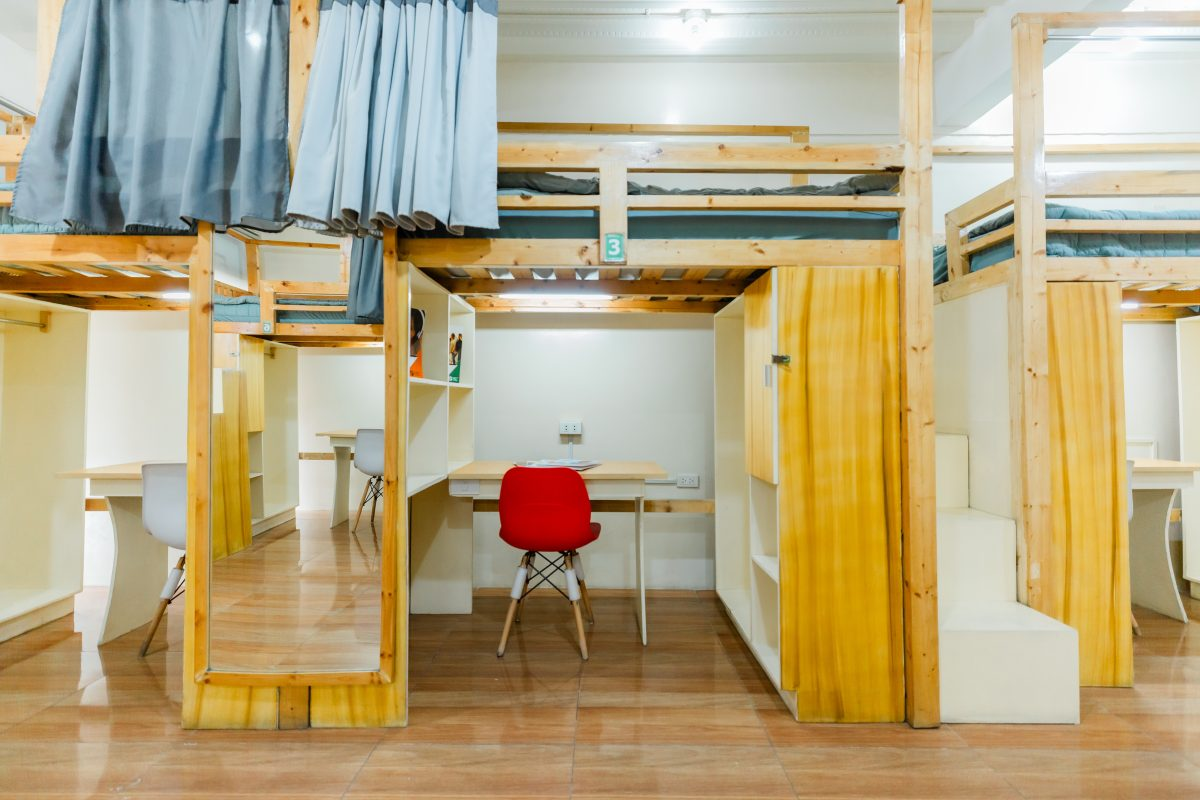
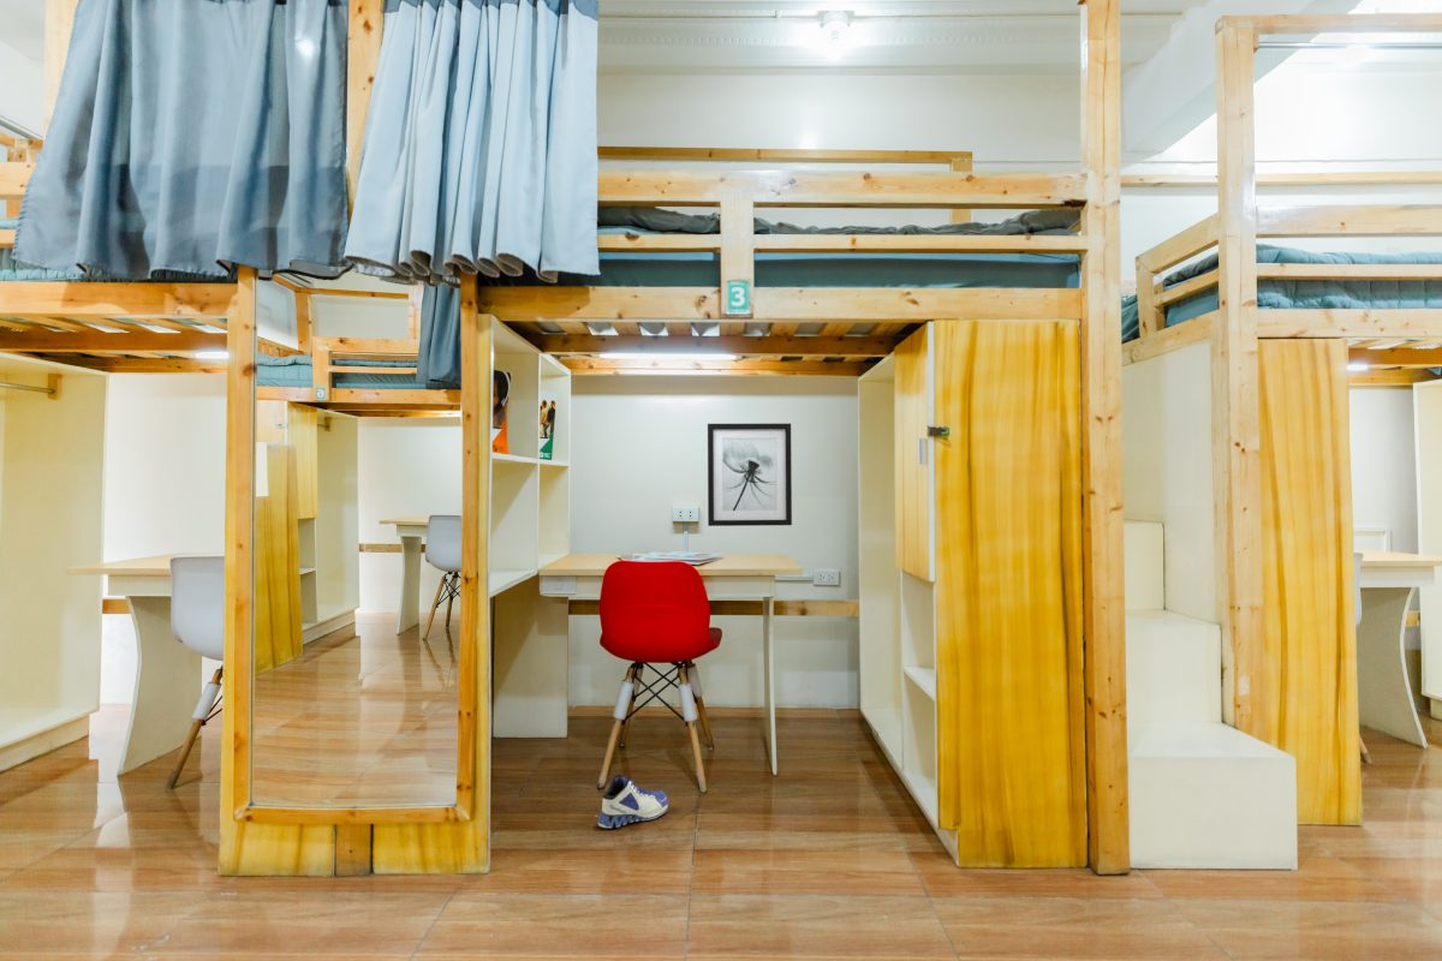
+ wall art [707,423,793,527]
+ sneaker [597,774,669,829]
